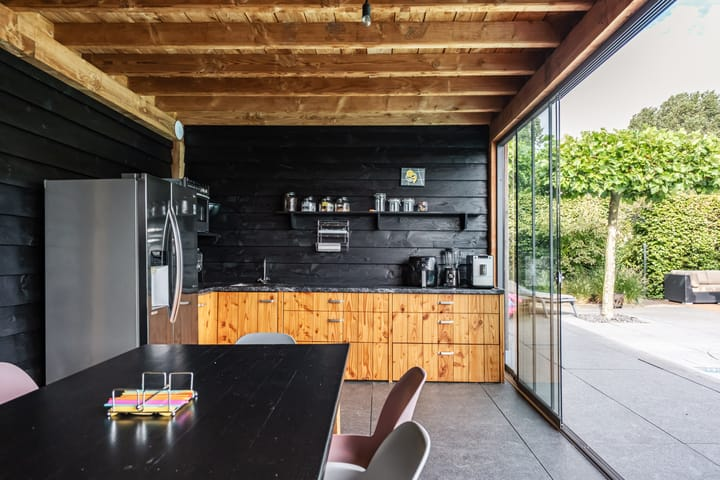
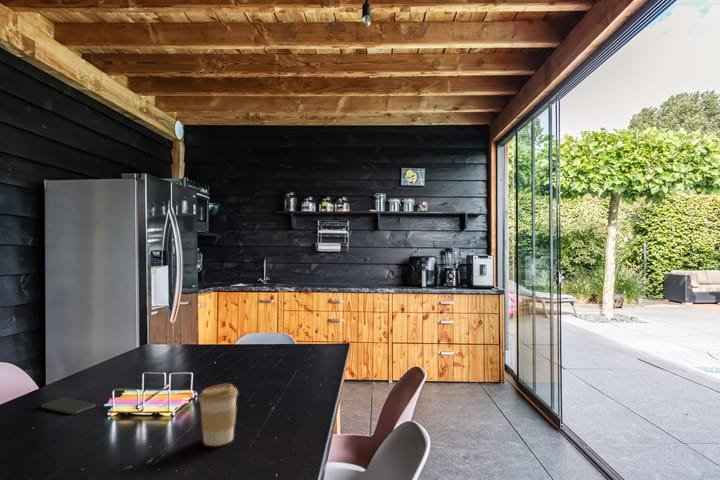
+ coffee cup [197,383,239,447]
+ smartphone [41,397,96,415]
